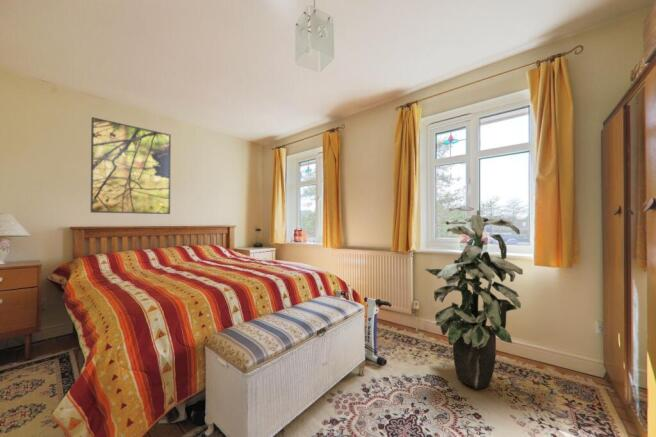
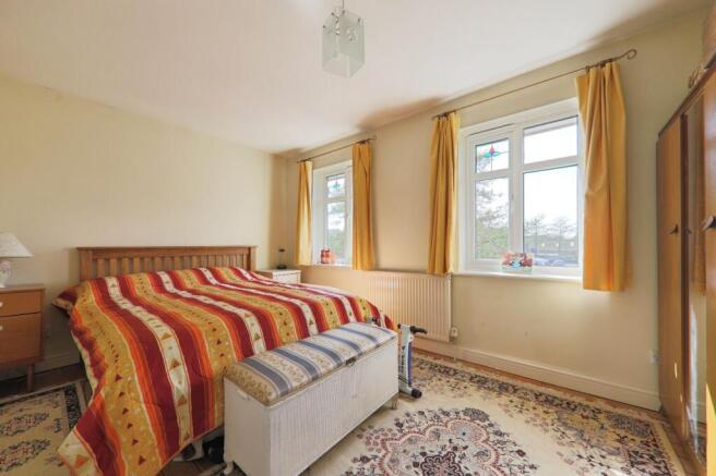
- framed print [90,116,172,215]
- indoor plant [424,205,524,390]
